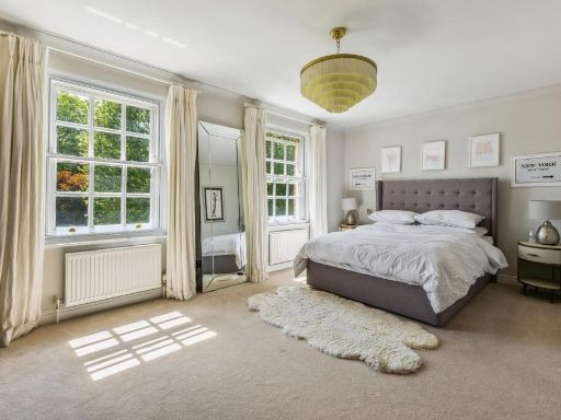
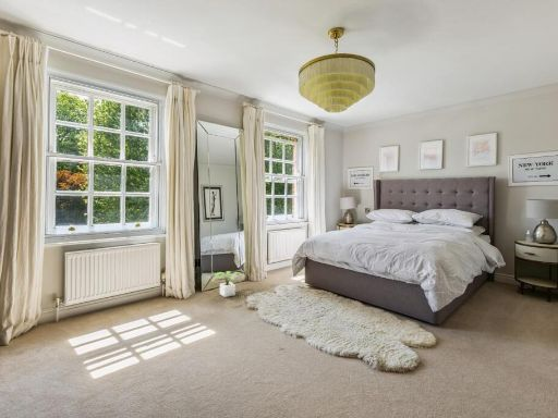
+ potted plant [213,270,243,298]
